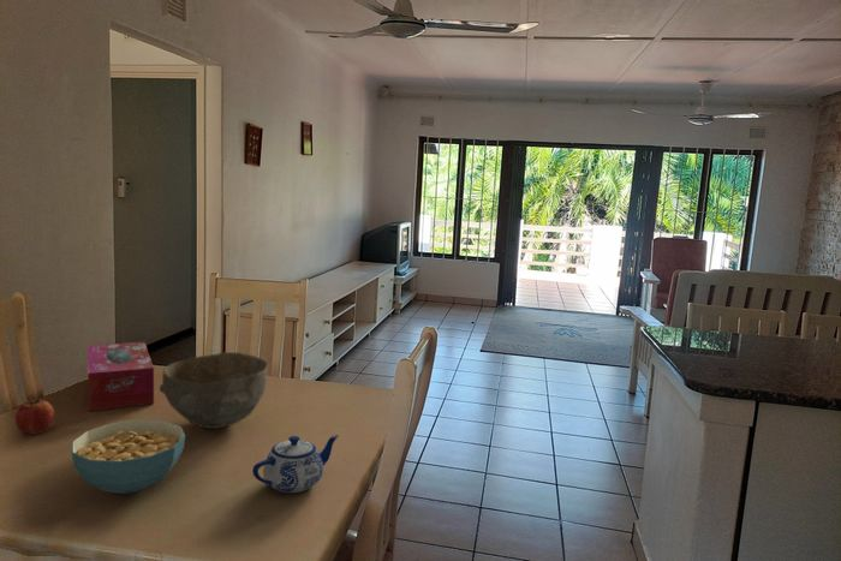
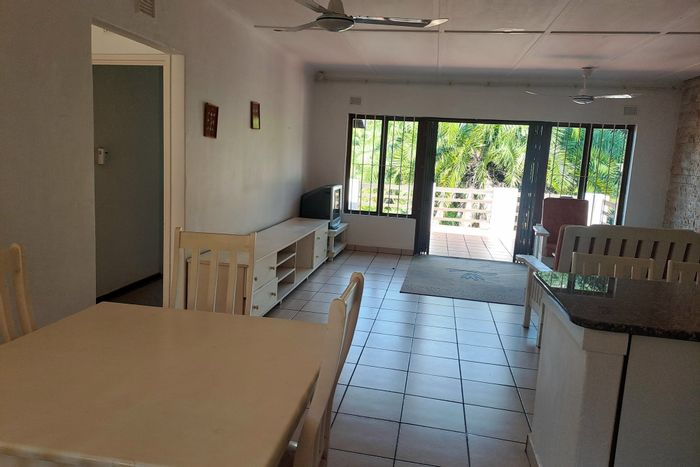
- bowl [159,351,269,430]
- cereal bowl [71,418,186,495]
- fruit [14,396,55,436]
- teapot [251,434,340,494]
- tissue box [87,340,155,412]
